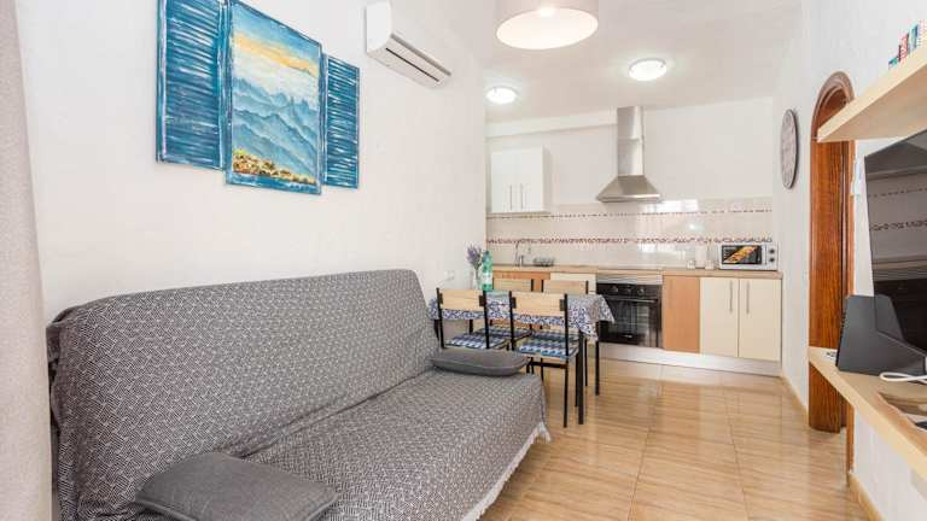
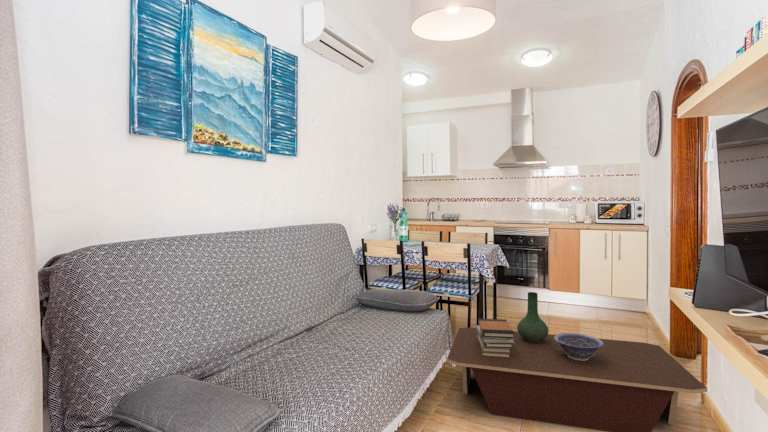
+ vase [516,291,549,343]
+ book stack [476,318,515,358]
+ coffee table [446,327,708,432]
+ decorative bowl [554,332,604,361]
